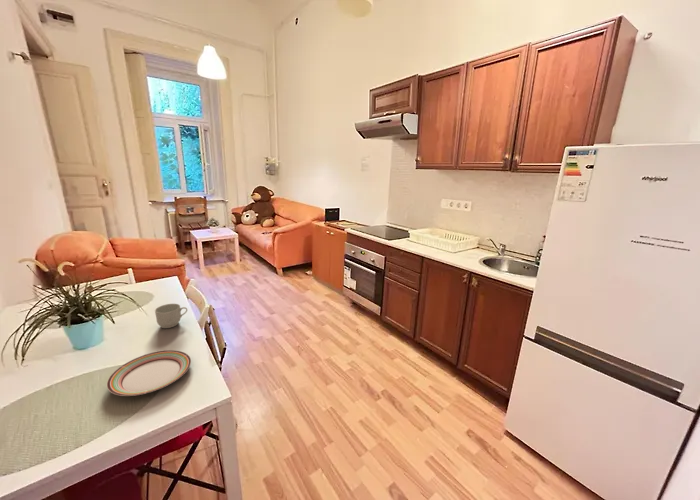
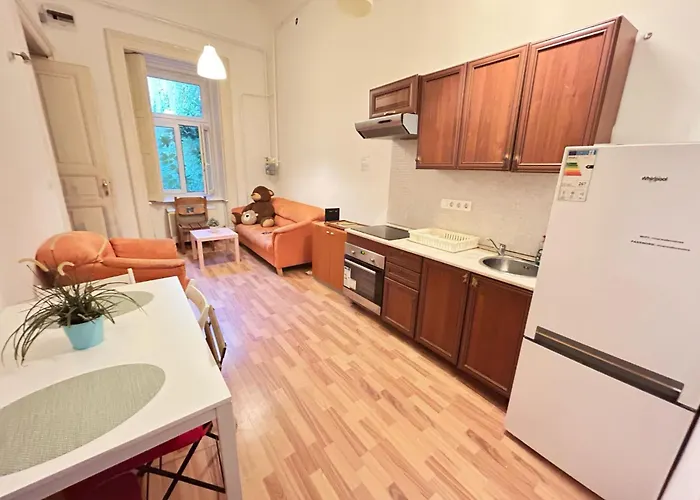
- mug [154,303,188,329]
- plate [106,349,192,397]
